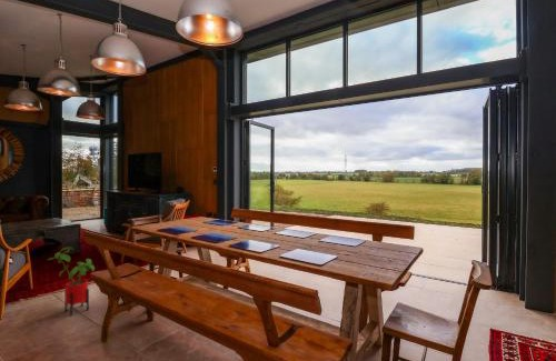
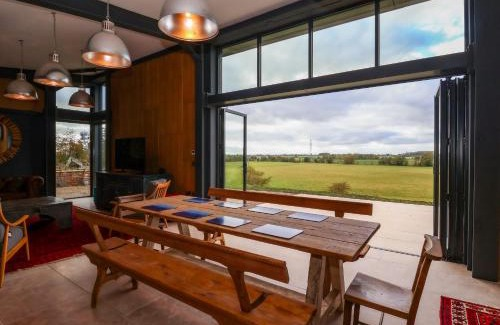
- house plant [47,245,96,317]
